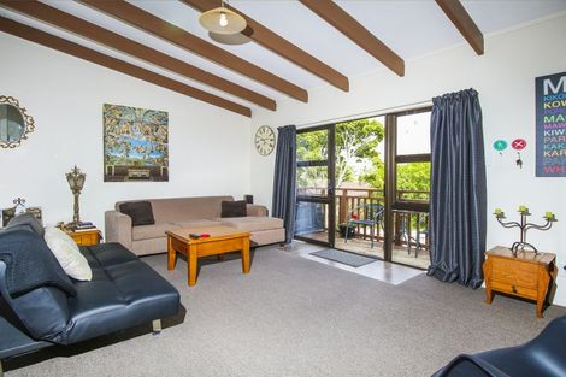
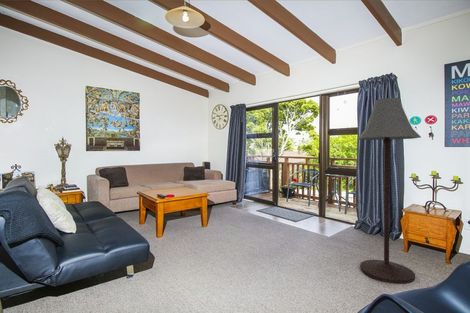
+ floor lamp [356,97,422,285]
